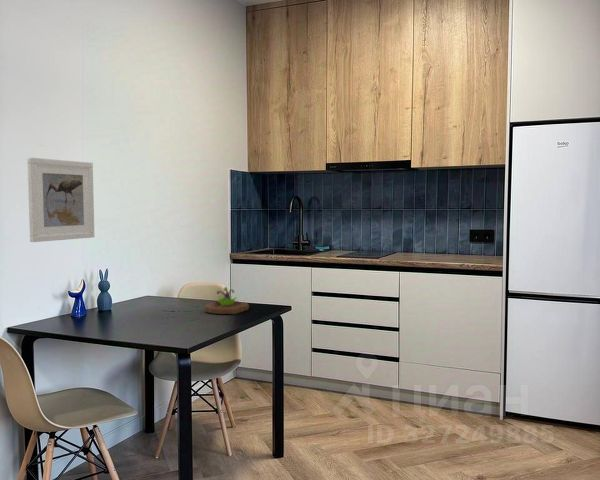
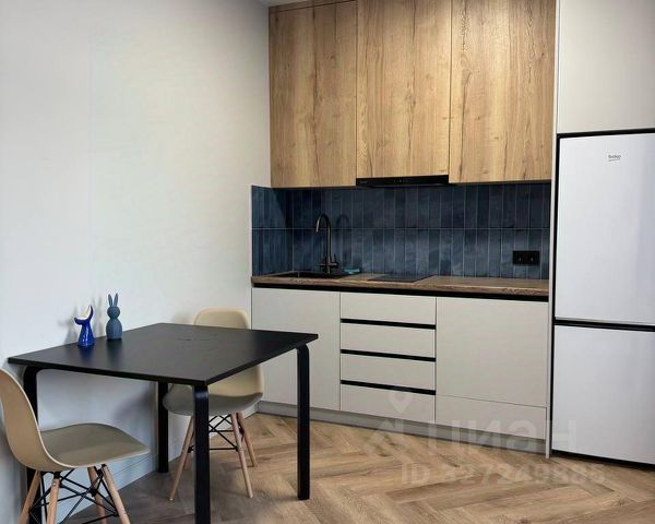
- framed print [26,156,96,243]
- succulent planter [204,286,250,315]
